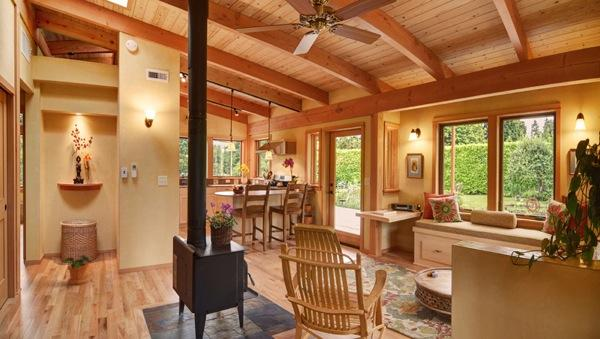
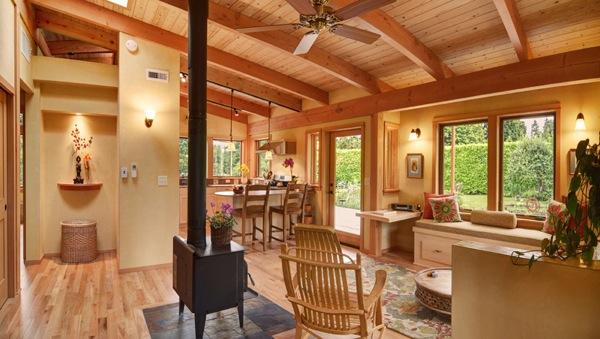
- potted plant [62,254,92,286]
